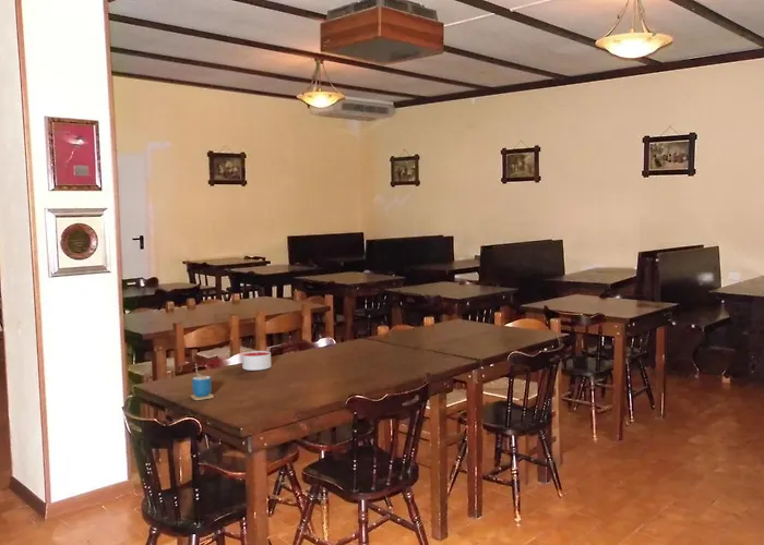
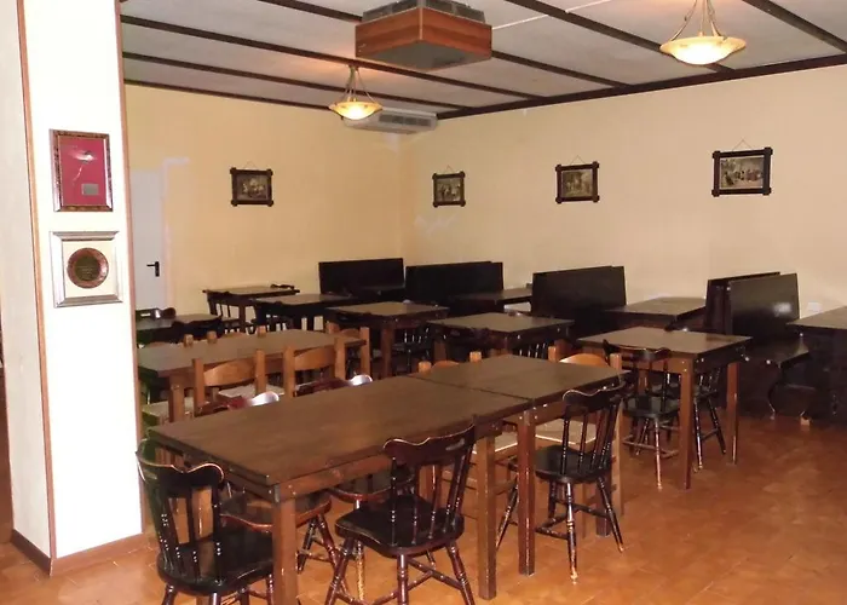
- candle [241,350,272,372]
- cup [190,363,215,401]
